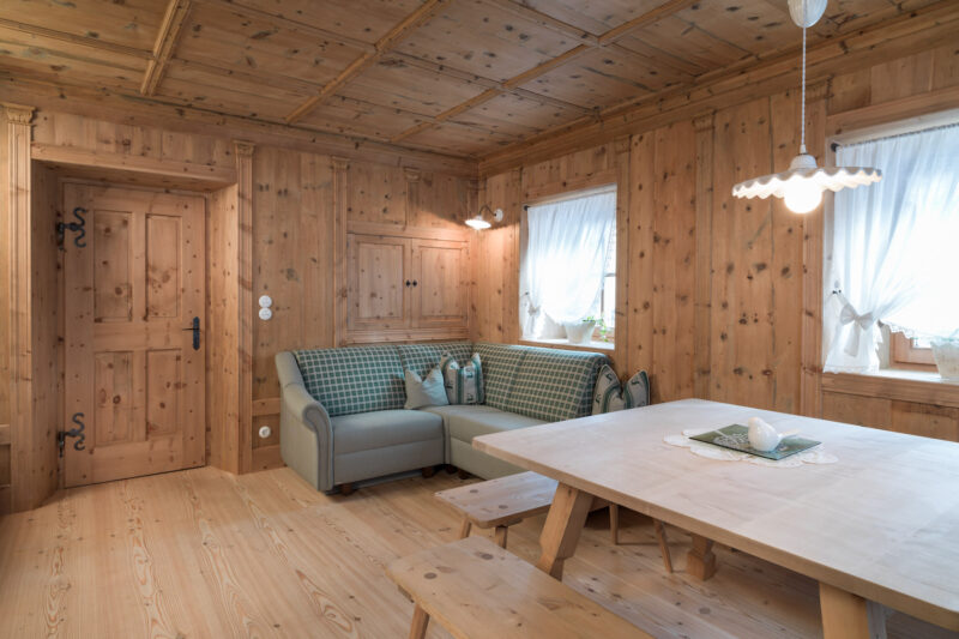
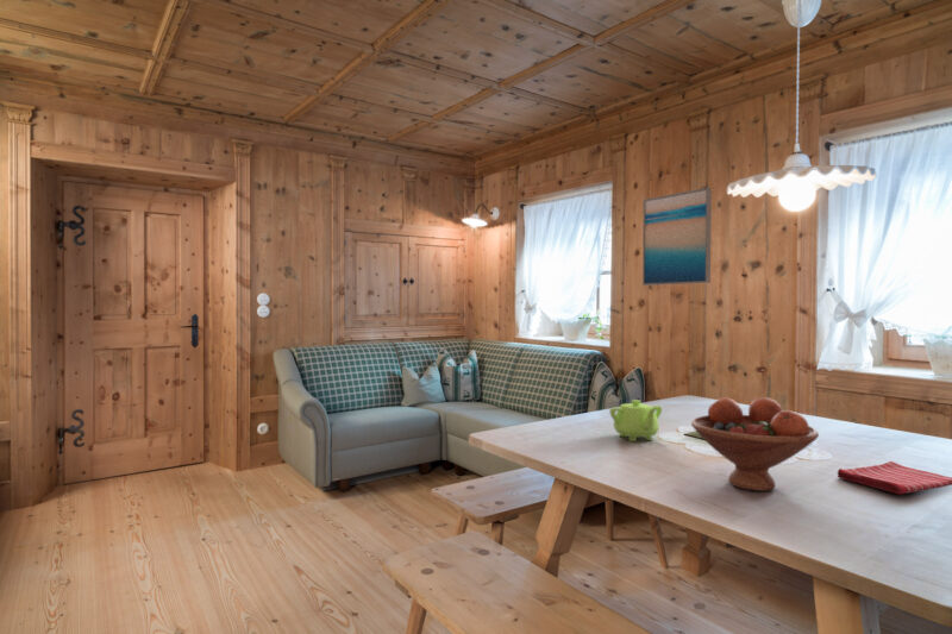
+ teapot [608,398,663,442]
+ wall art [641,187,713,287]
+ dish towel [837,460,952,495]
+ fruit bowl [690,396,820,492]
